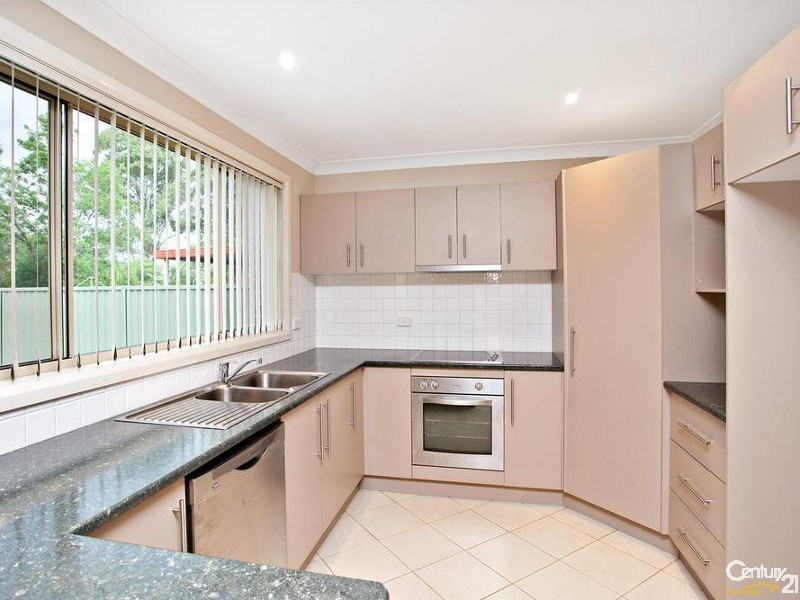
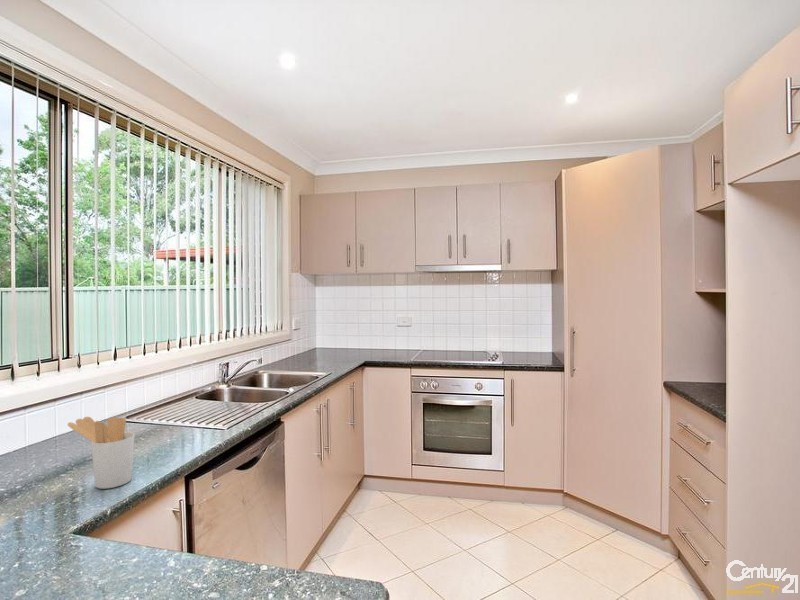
+ utensil holder [67,416,135,490]
